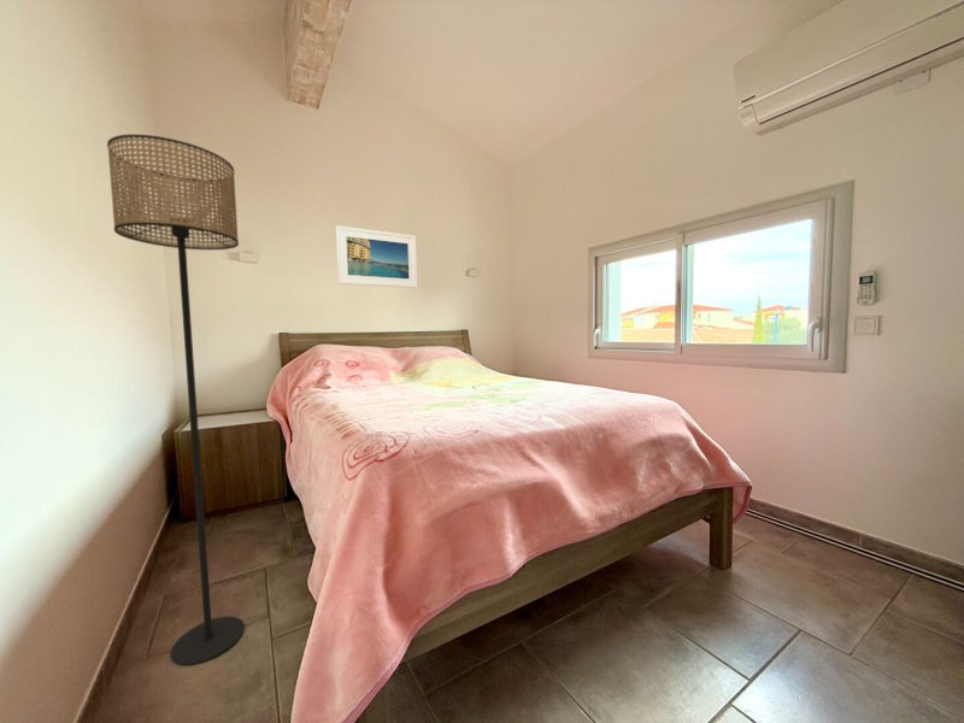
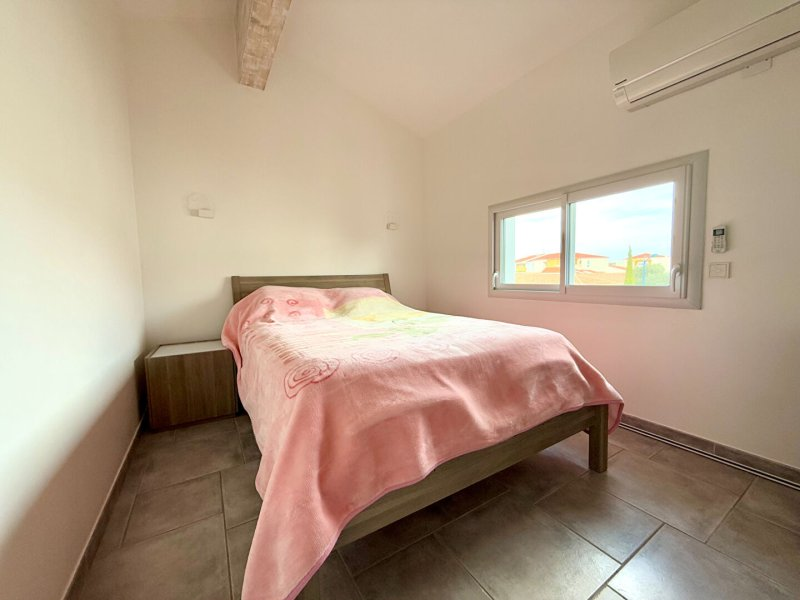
- floor lamp [106,134,246,666]
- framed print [335,224,418,289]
